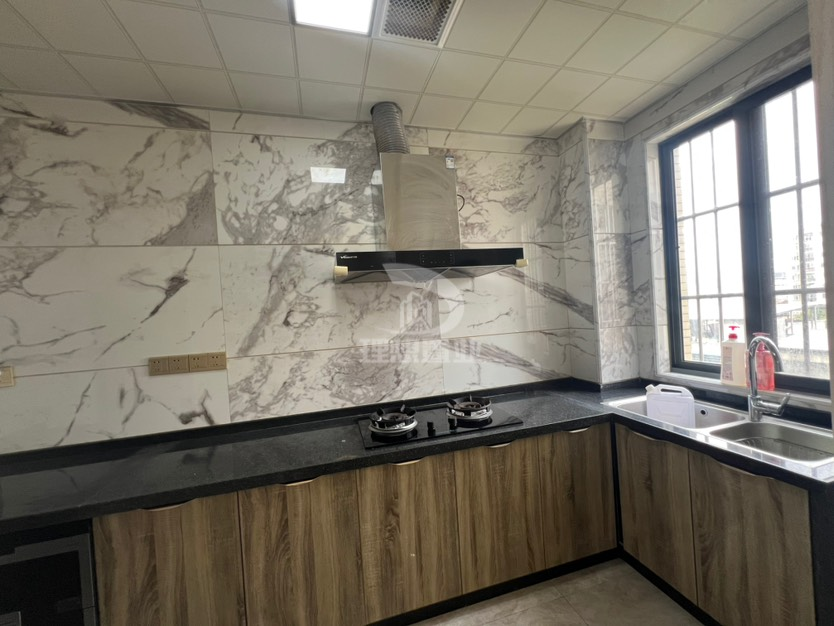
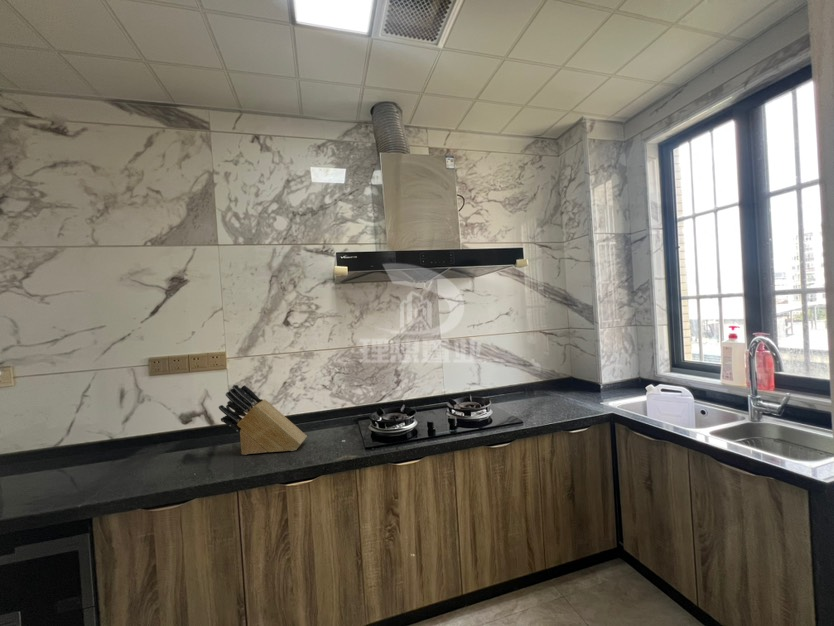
+ knife block [218,384,308,456]
